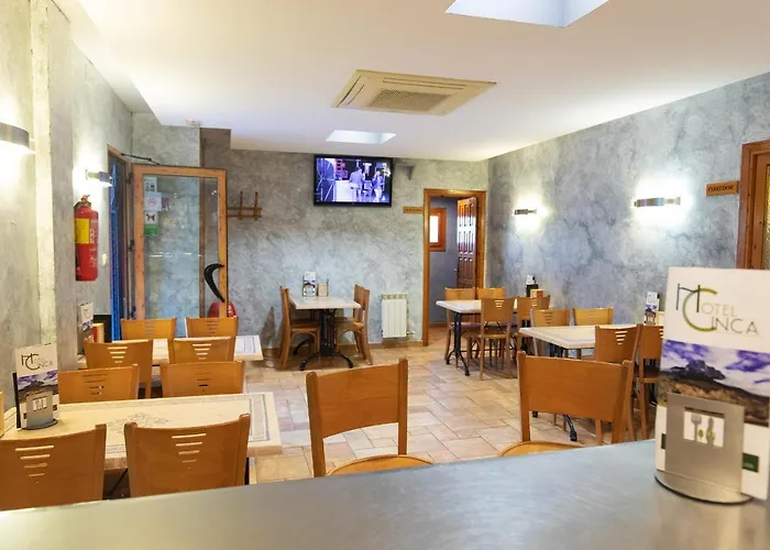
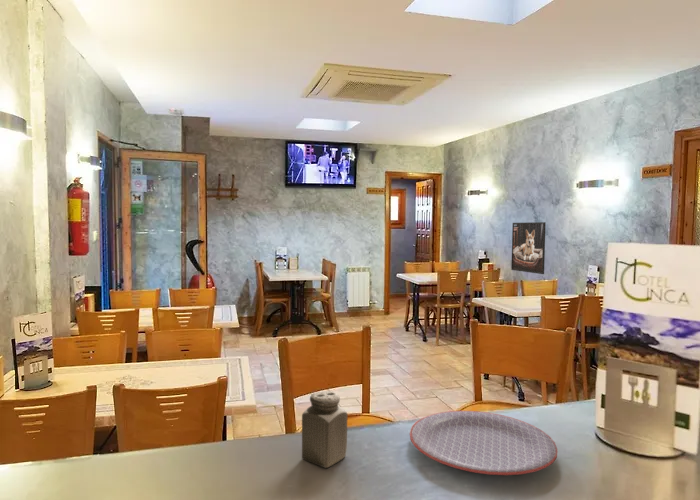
+ salt shaker [301,390,348,469]
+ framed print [510,221,547,275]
+ plate [409,410,559,476]
